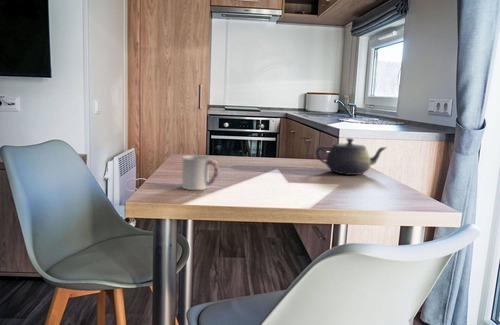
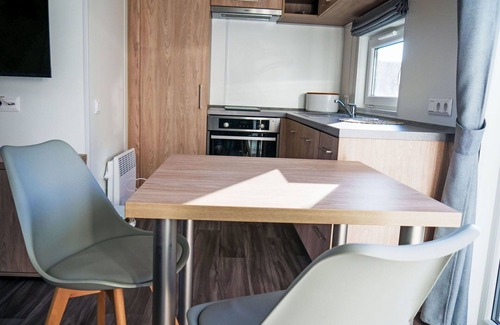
- teapot [315,137,388,176]
- cup [181,154,220,191]
